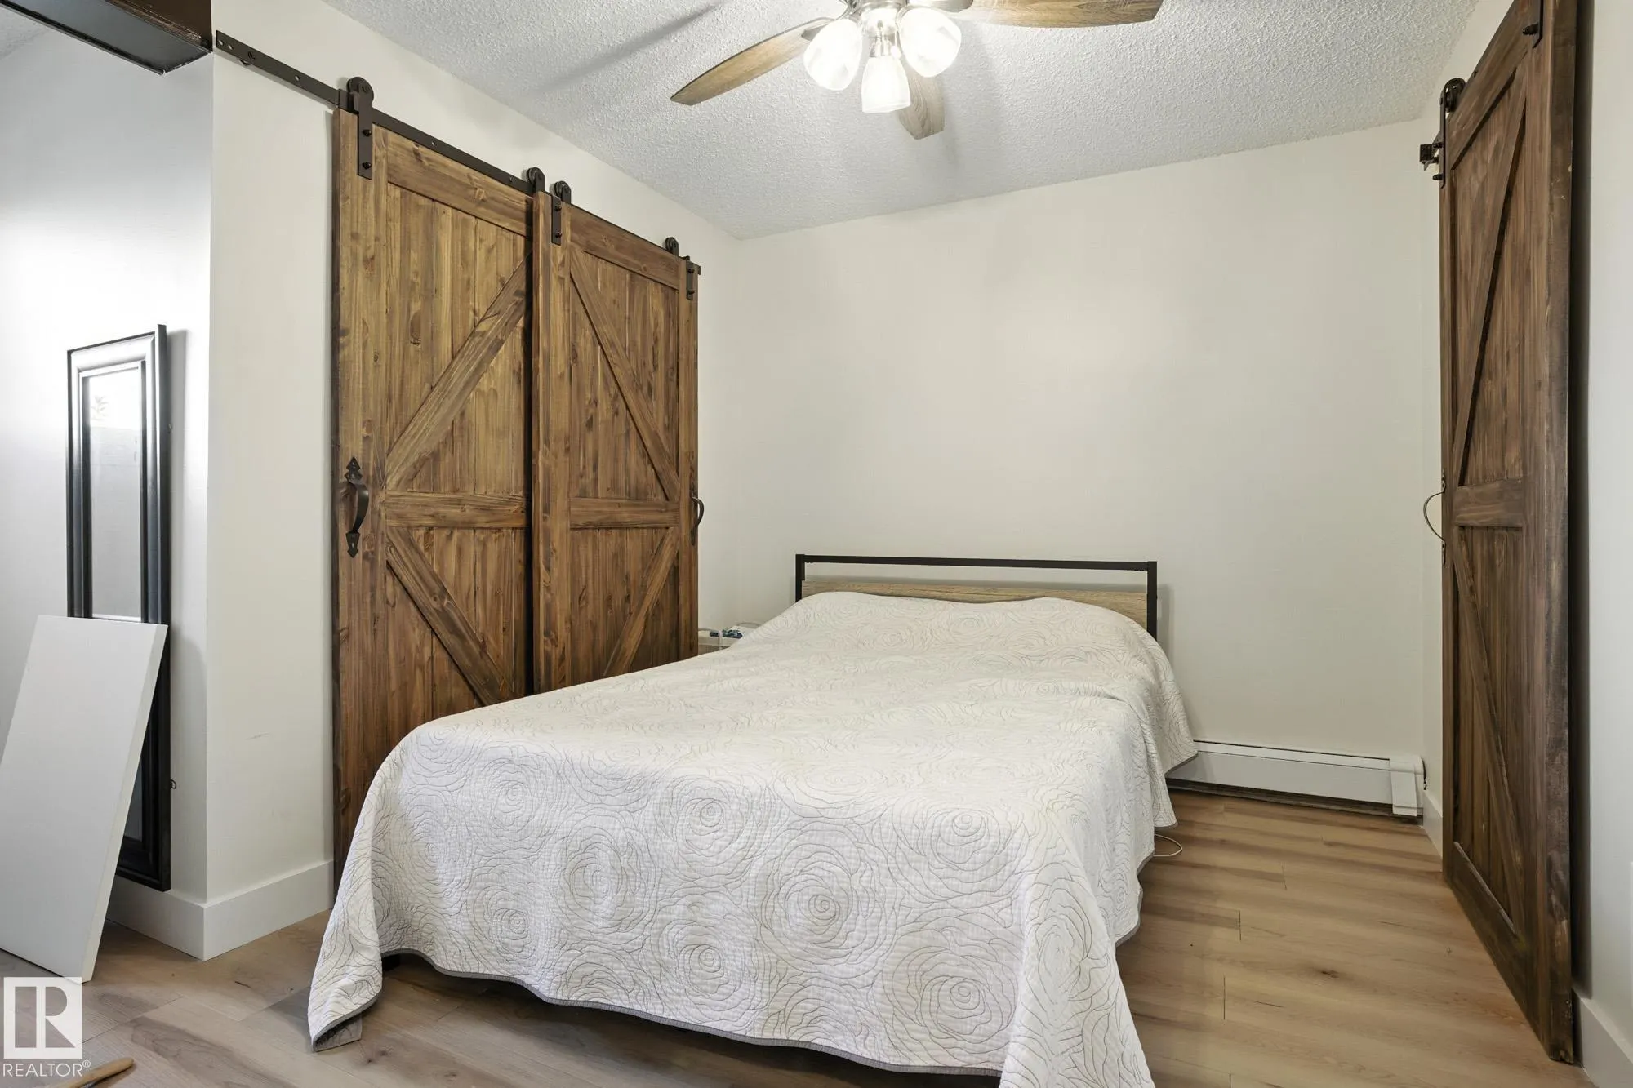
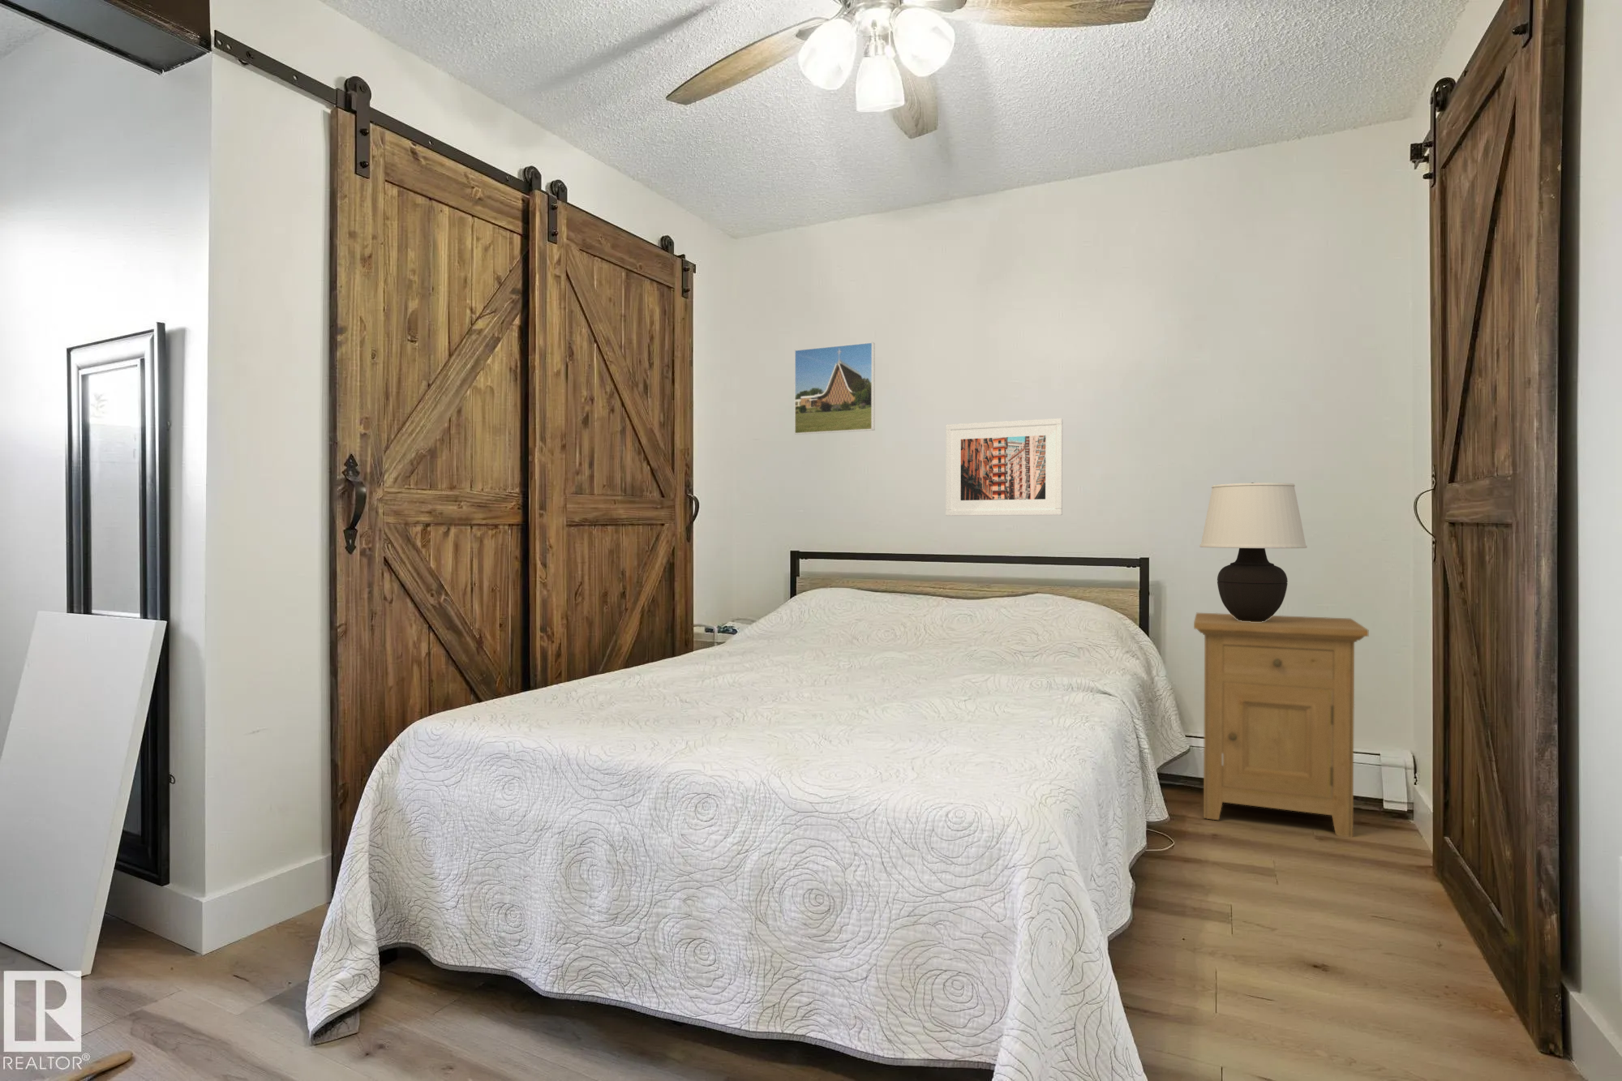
+ nightstand [1193,612,1369,837]
+ table lamp [1199,481,1308,623]
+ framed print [794,341,876,436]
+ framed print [944,417,1064,516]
